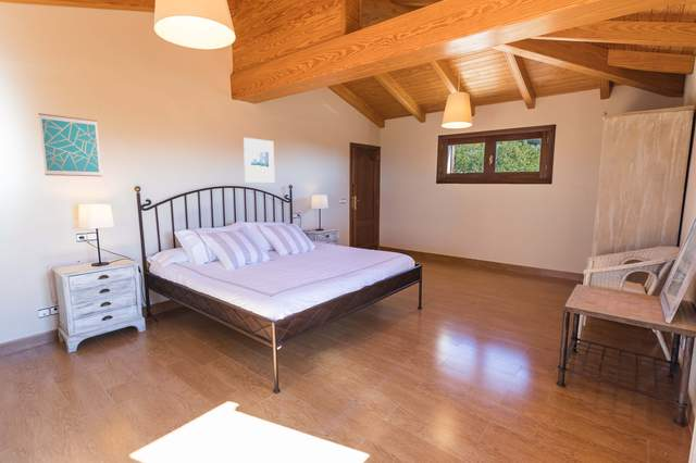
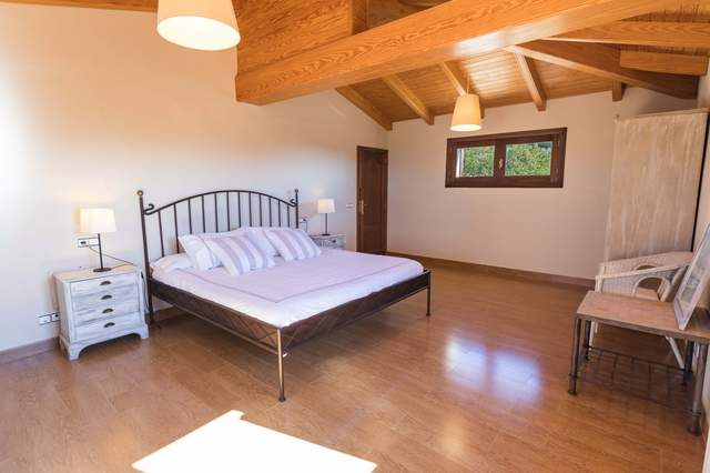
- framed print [243,137,275,184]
- wall art [37,112,103,177]
